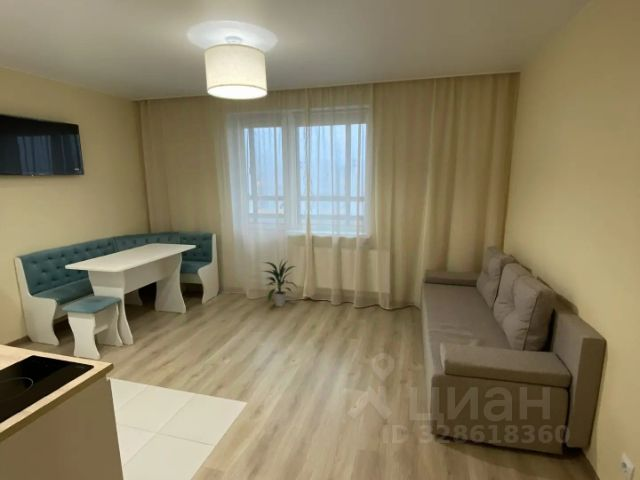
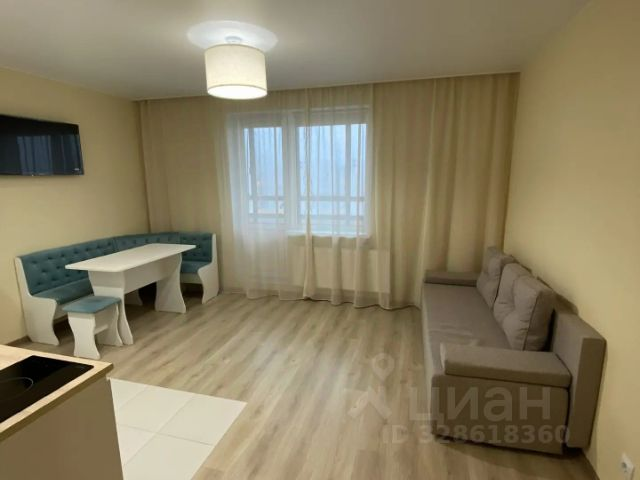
- indoor plant [262,259,299,308]
